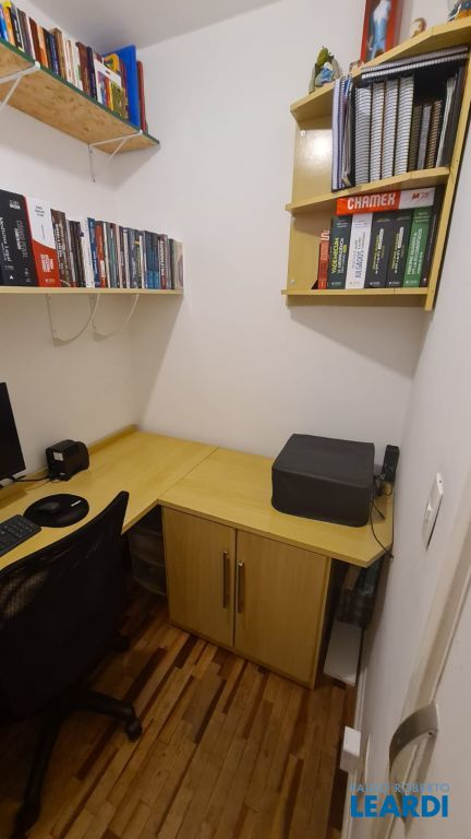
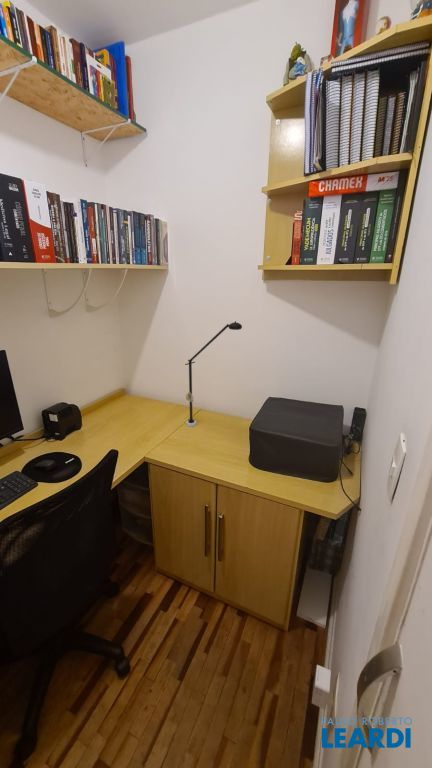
+ desk lamp [184,320,243,428]
